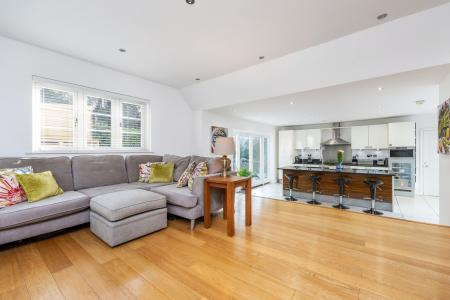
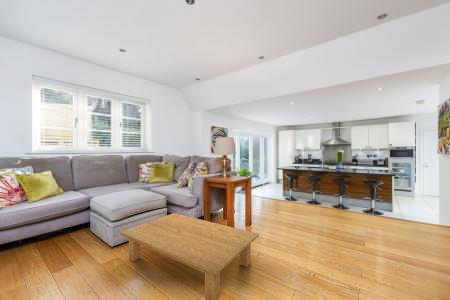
+ coffee table [119,212,260,300]
